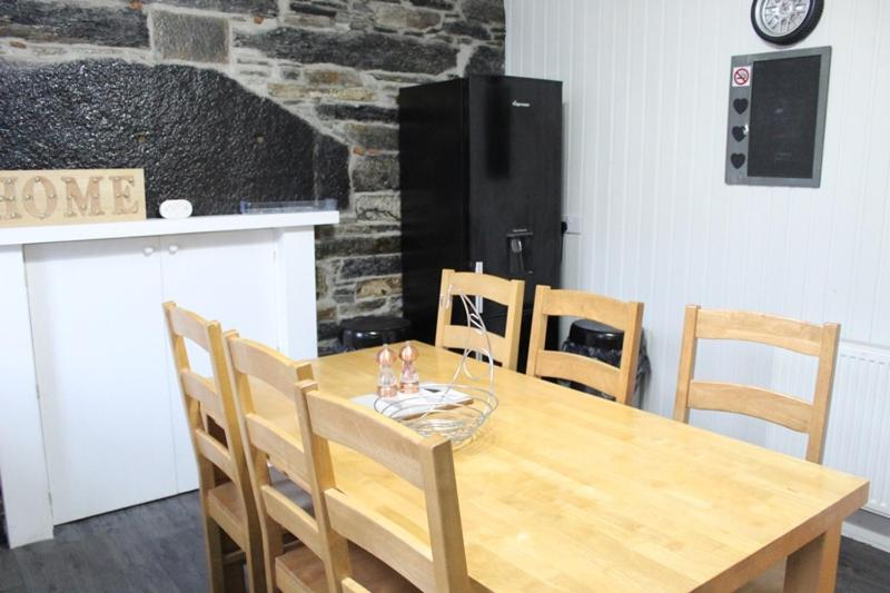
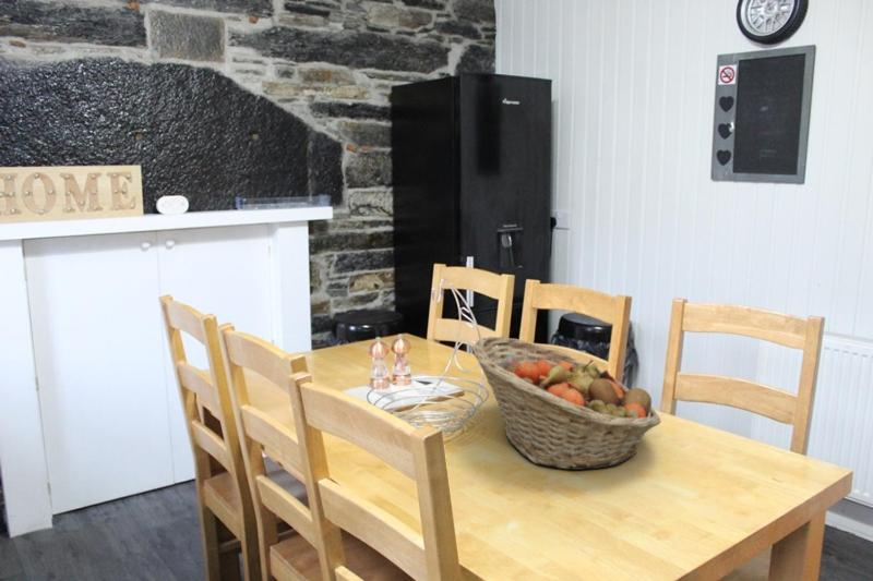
+ fruit basket [470,336,662,471]
